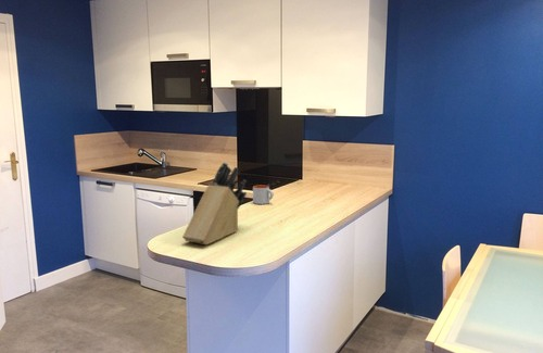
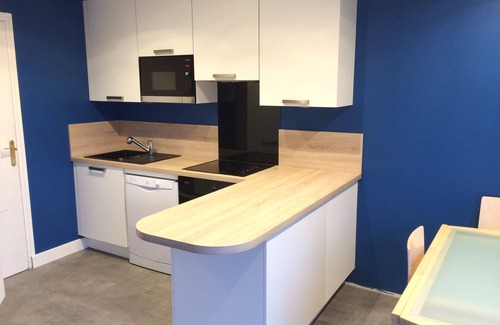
- mug [252,185,275,205]
- knife block [181,162,248,245]
